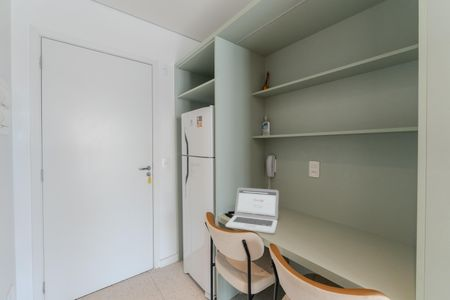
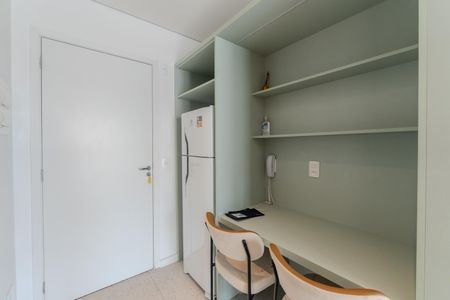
- laptop [225,187,280,234]
